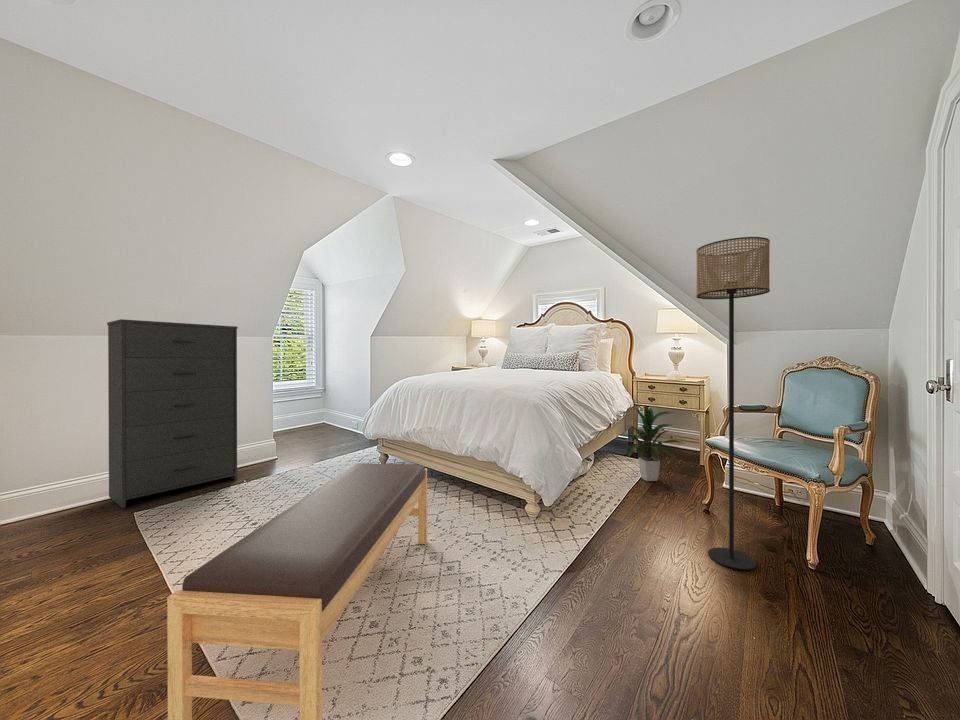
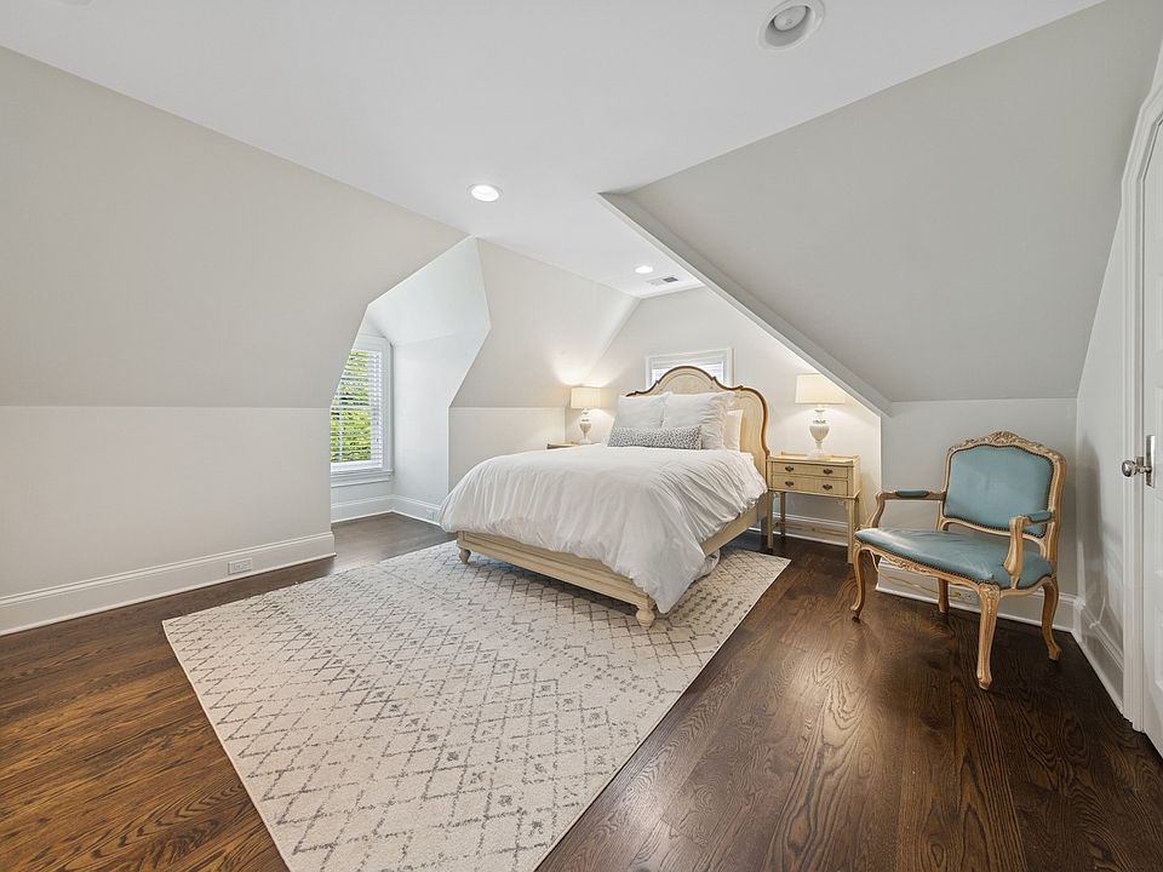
- dresser [106,318,239,509]
- bench [166,462,428,720]
- indoor plant [621,405,686,482]
- floor lamp [695,236,771,571]
